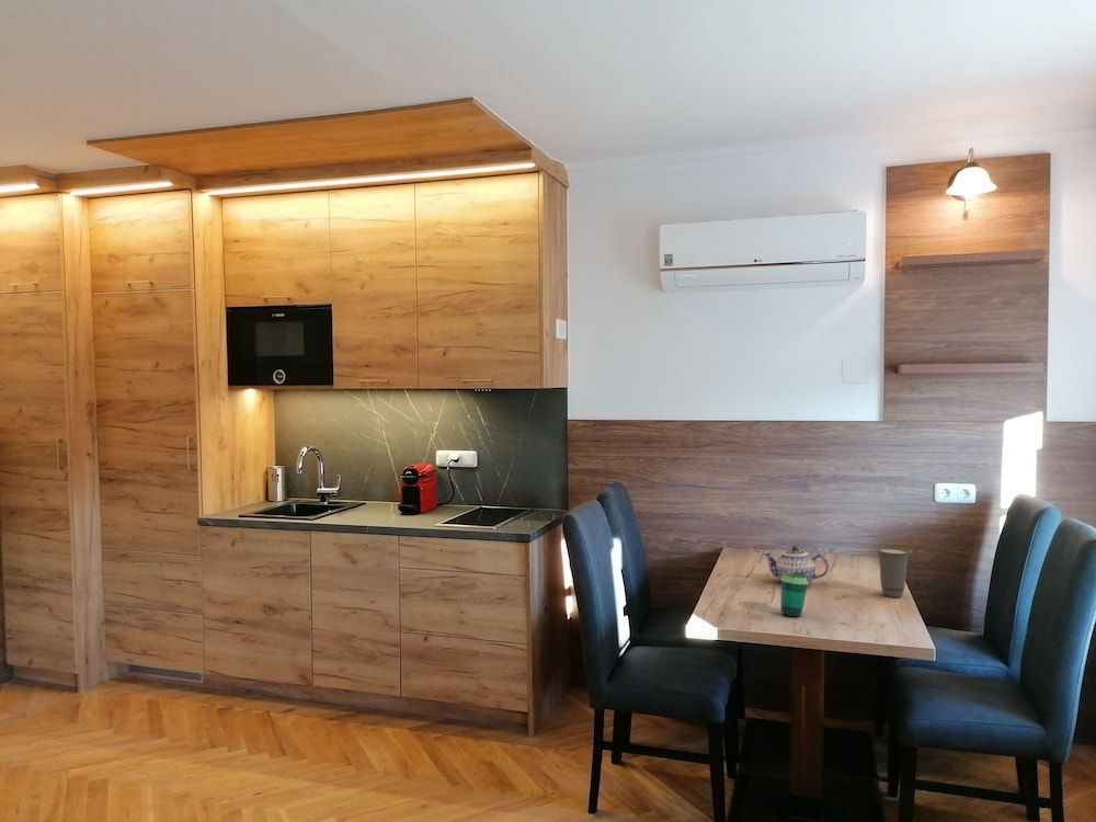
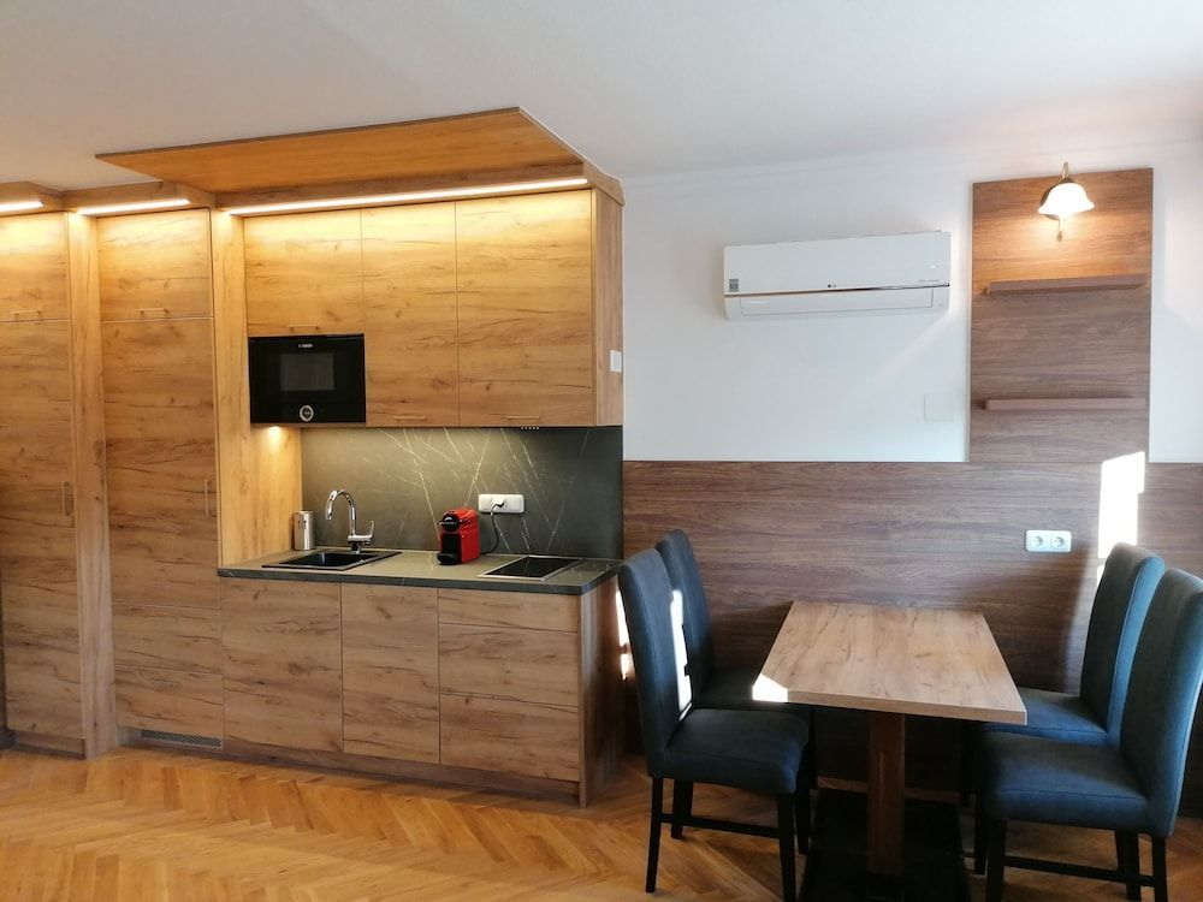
- teapot [762,545,830,583]
- cup [779,572,810,618]
- cup [875,546,912,598]
